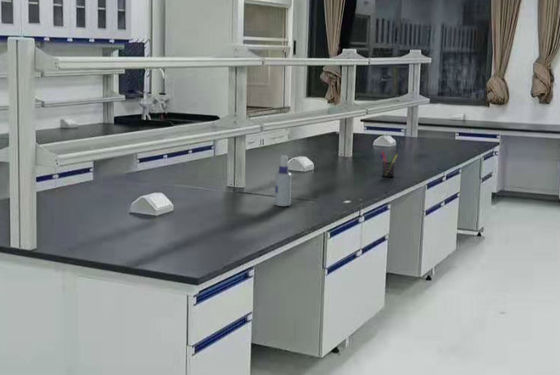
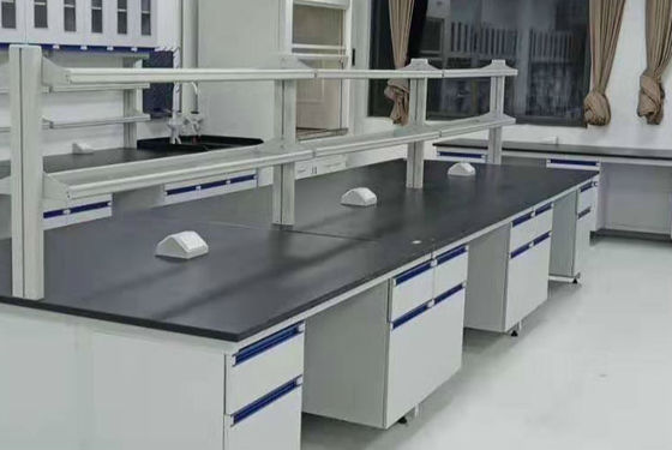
- pen holder [379,151,399,178]
- spray bottle [274,154,292,207]
